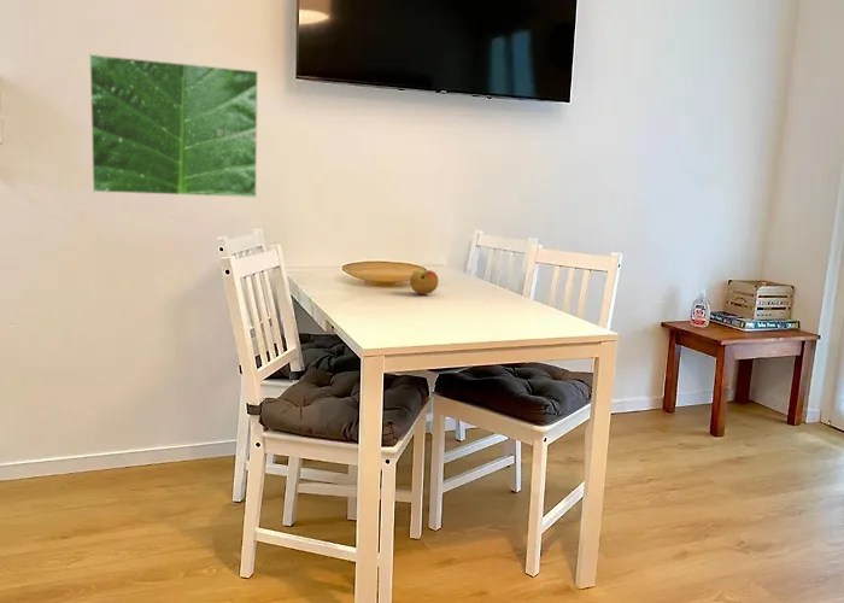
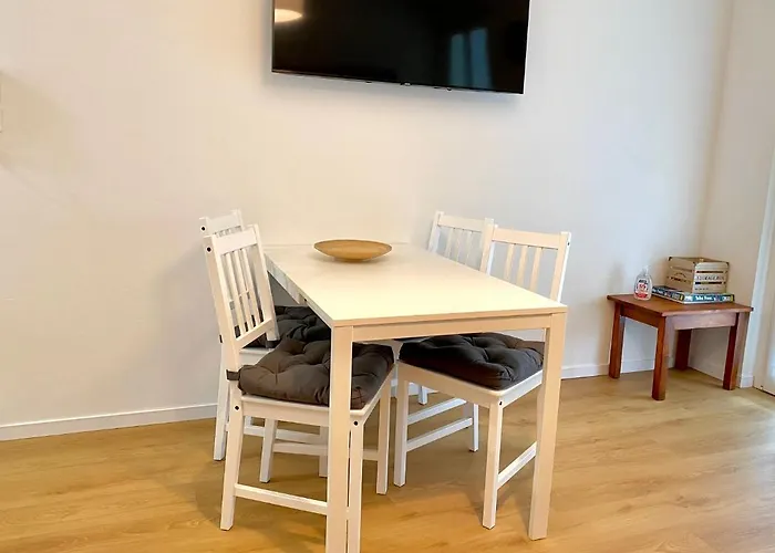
- fruit [409,269,439,295]
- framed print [88,53,259,199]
